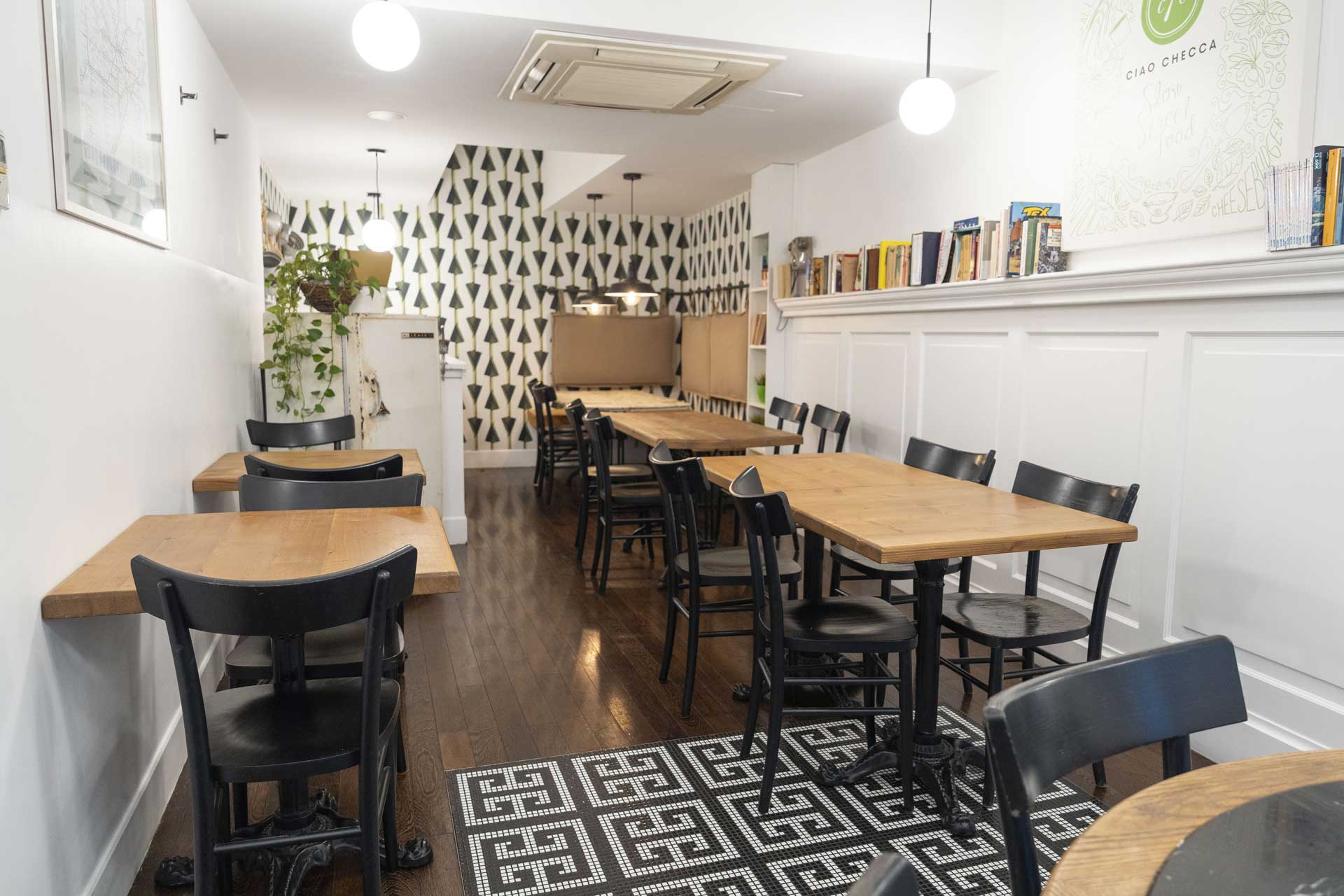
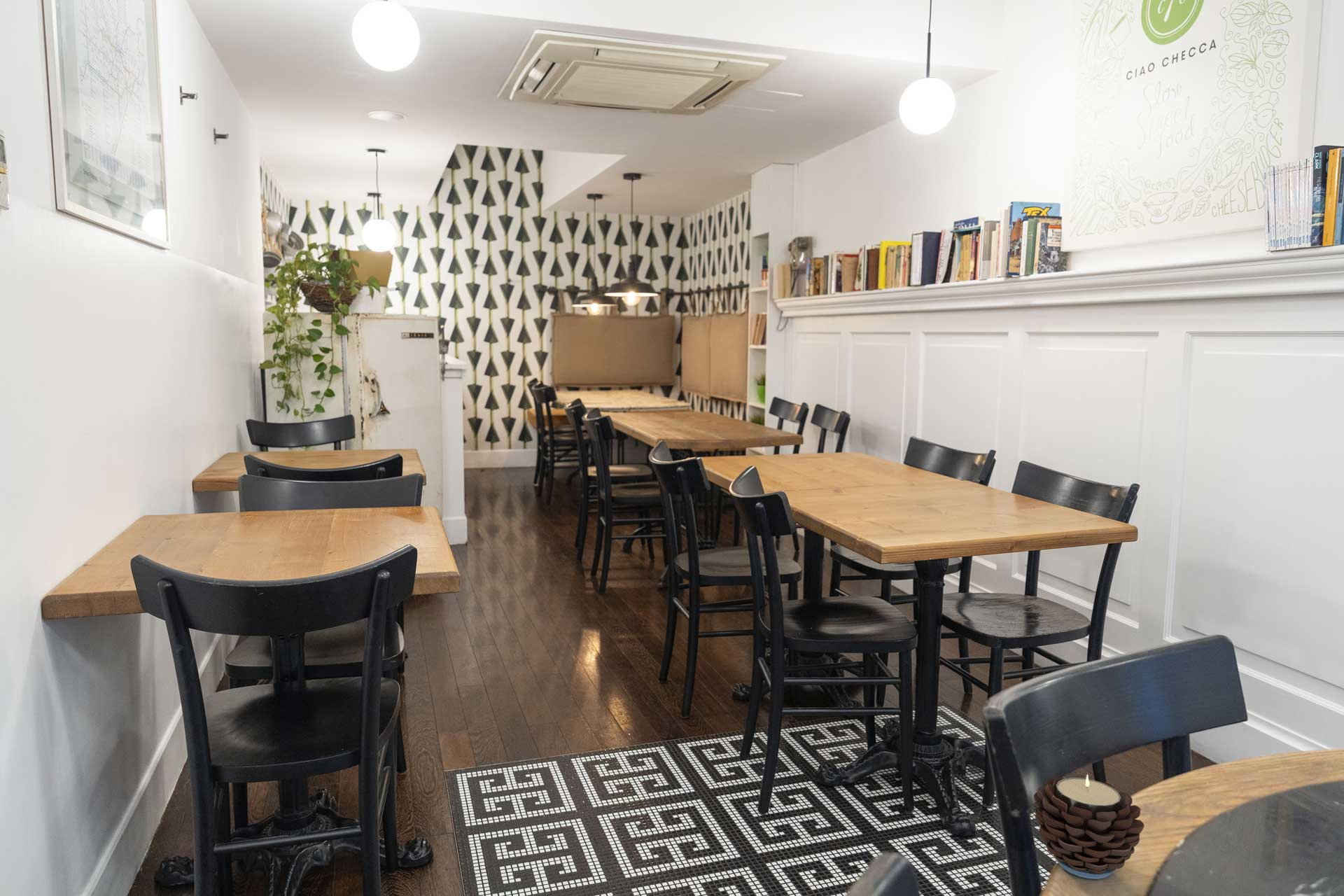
+ candle [1033,773,1145,880]
